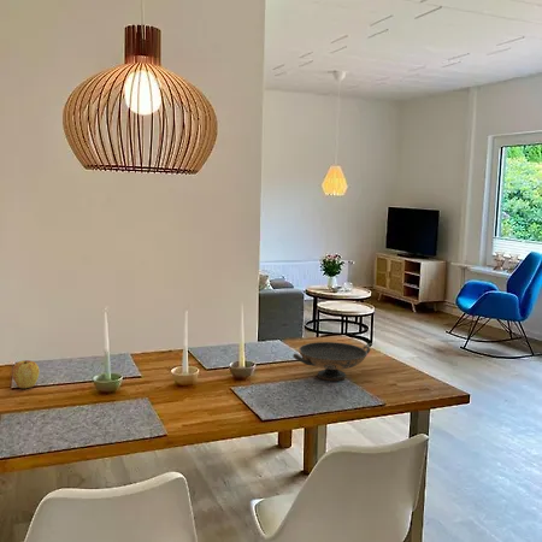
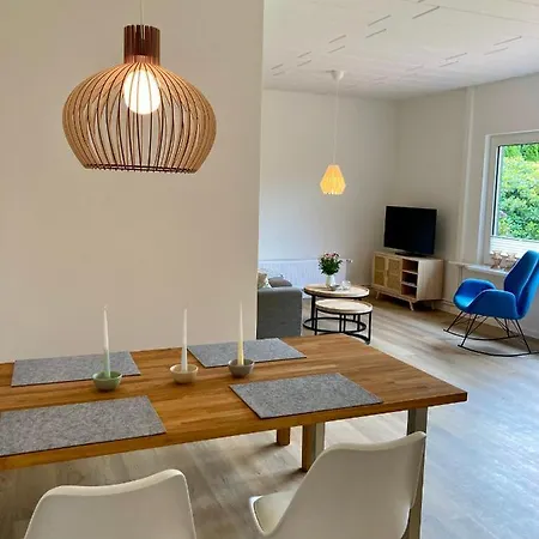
- apple [11,359,41,389]
- decorative bowl [293,341,371,382]
